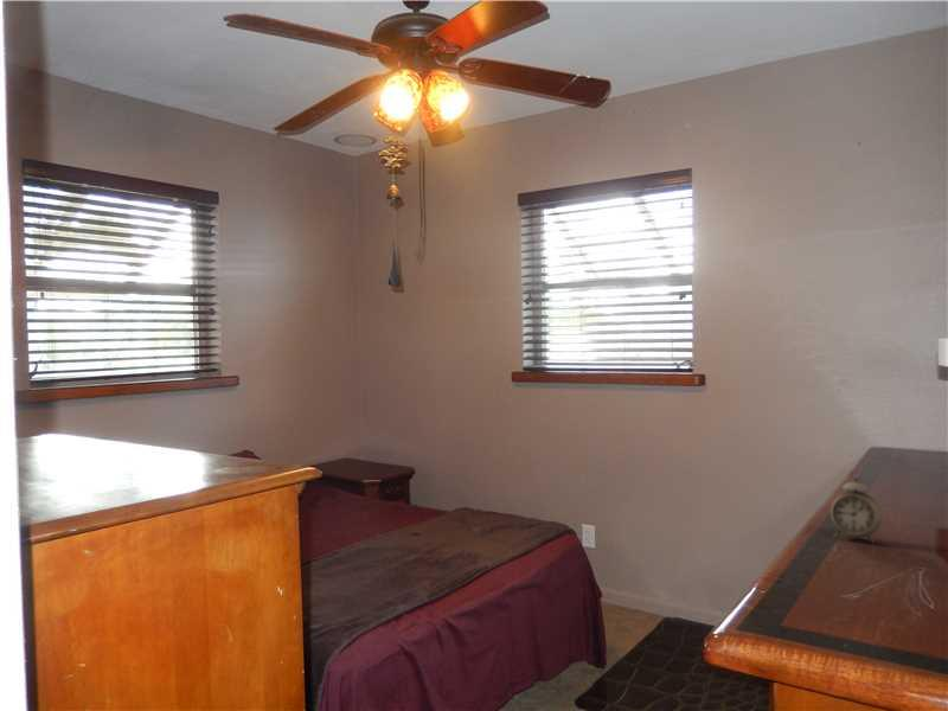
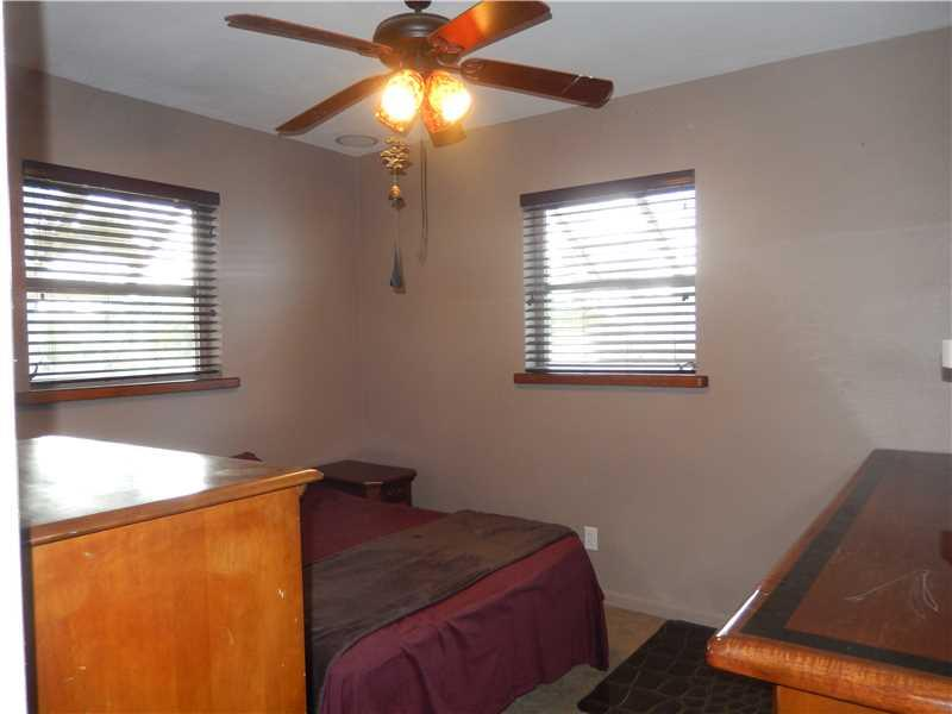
- alarm clock [830,469,884,544]
